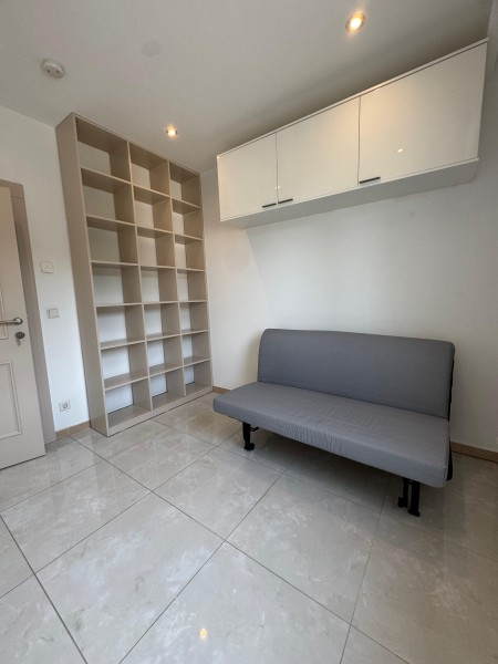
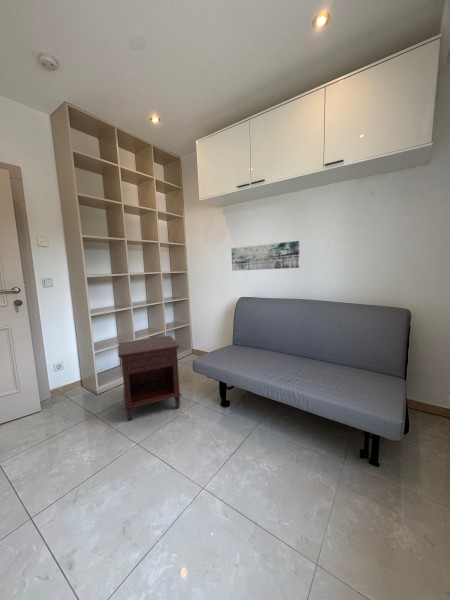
+ nightstand [117,334,183,422]
+ wall art [230,240,300,272]
